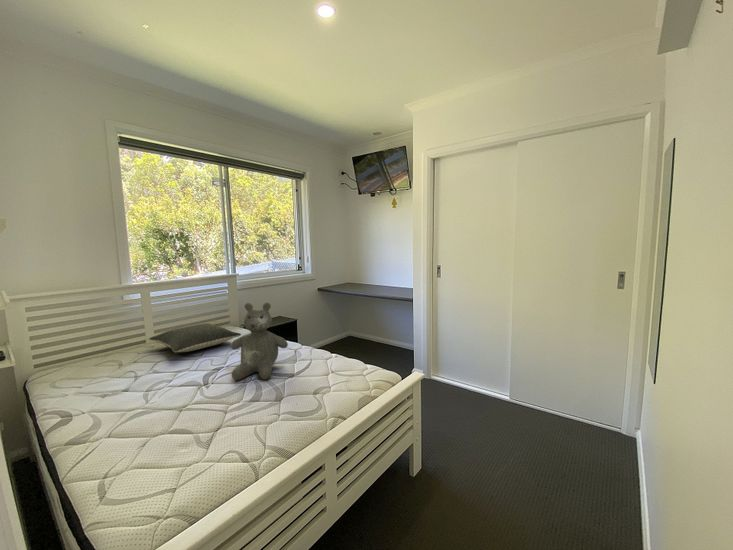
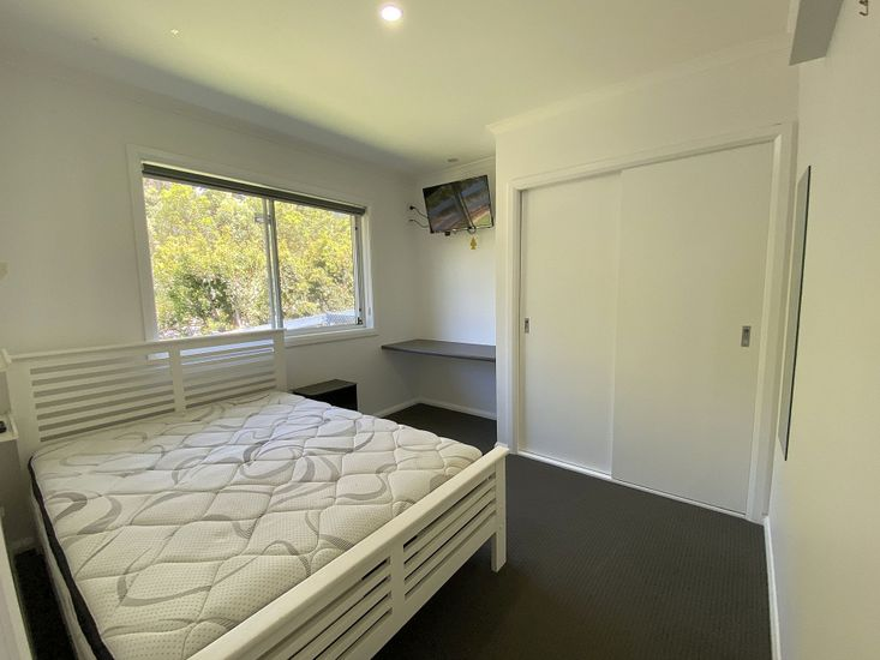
- pillow [148,323,242,353]
- teddy bear [230,302,289,381]
